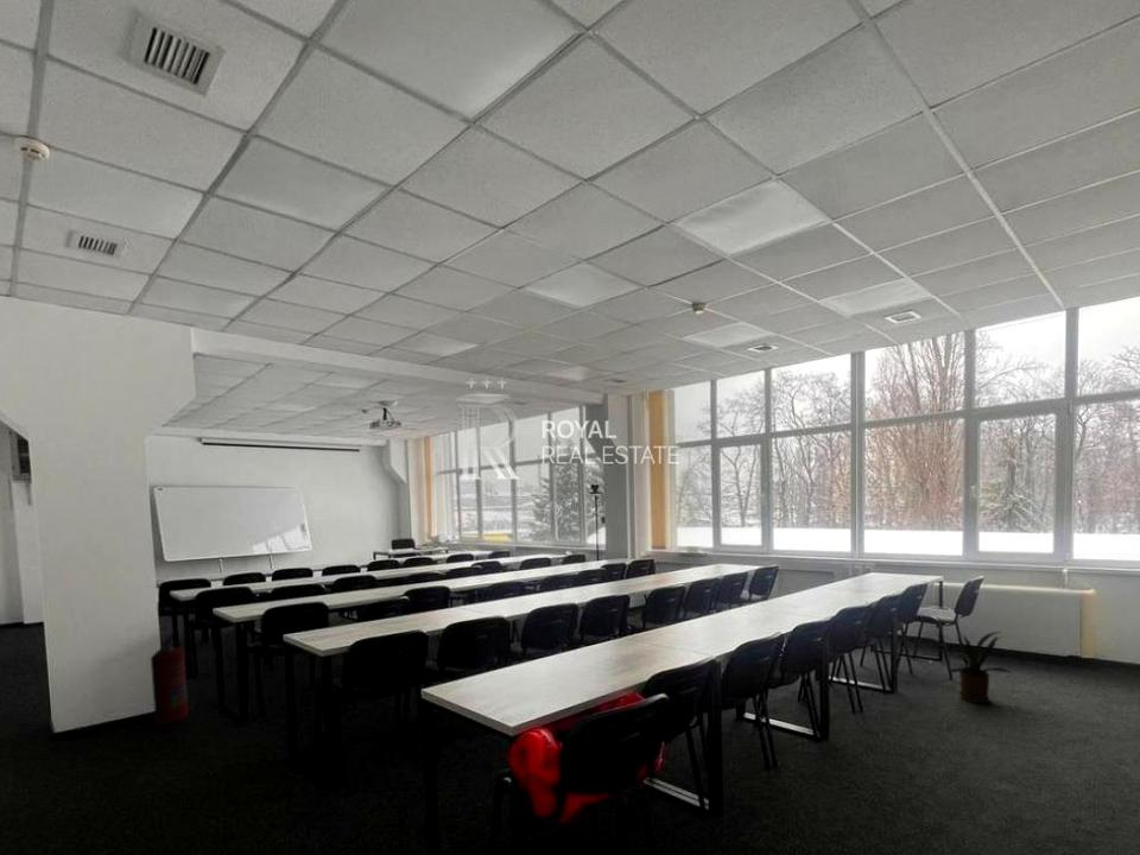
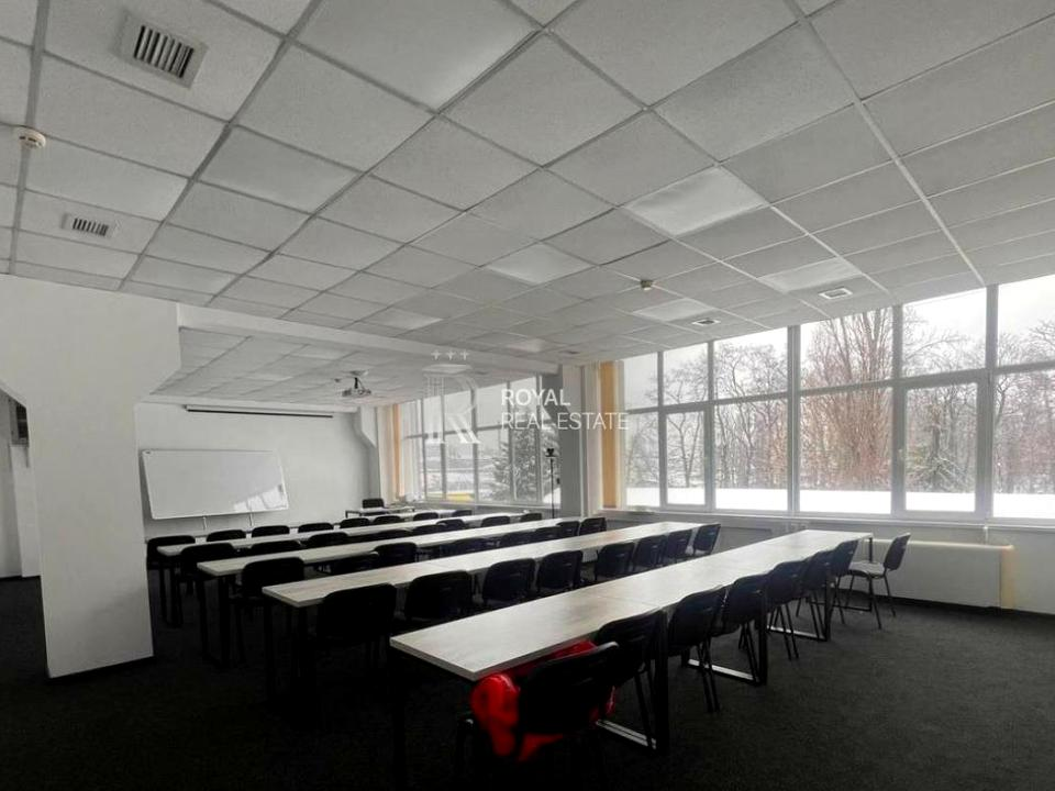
- house plant [937,631,1015,704]
- fire extinguisher [150,631,190,727]
